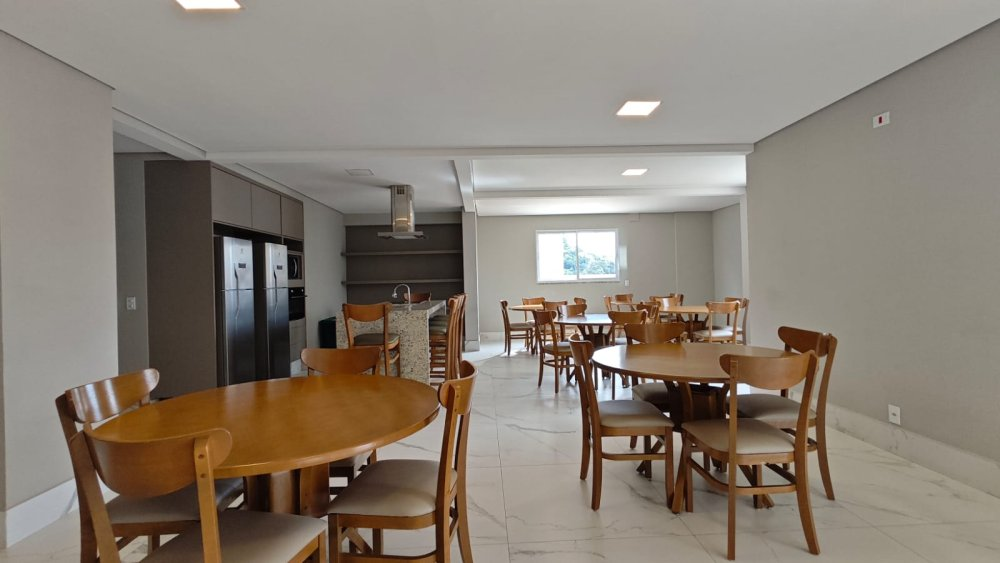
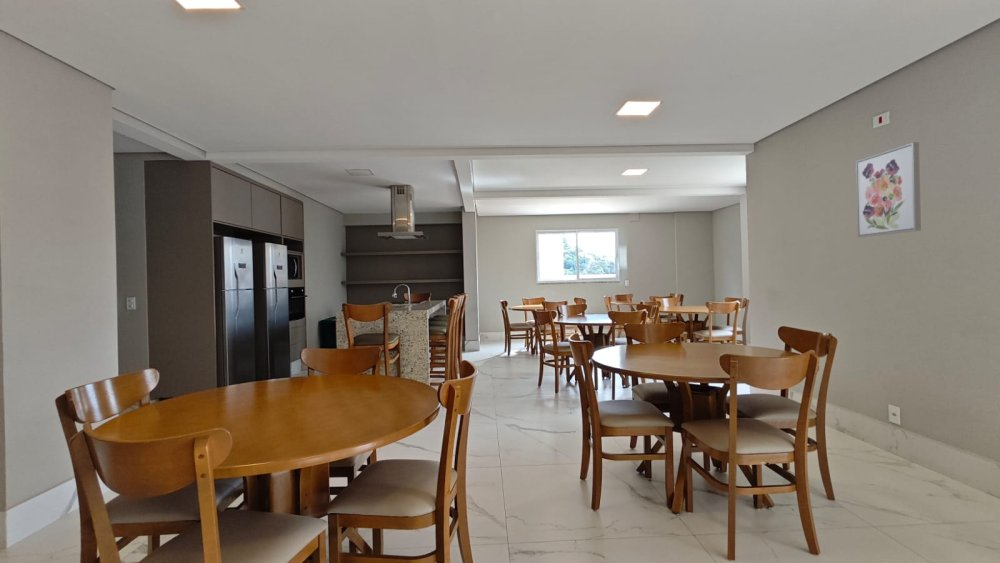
+ wall art [855,141,922,238]
